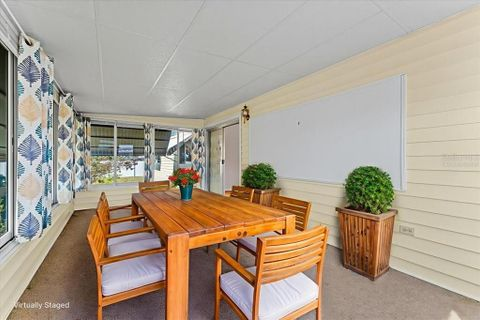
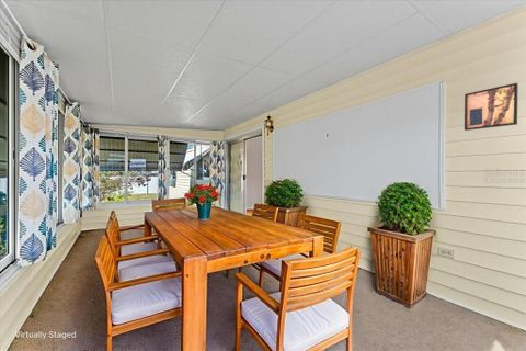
+ wall art [464,82,519,132]
